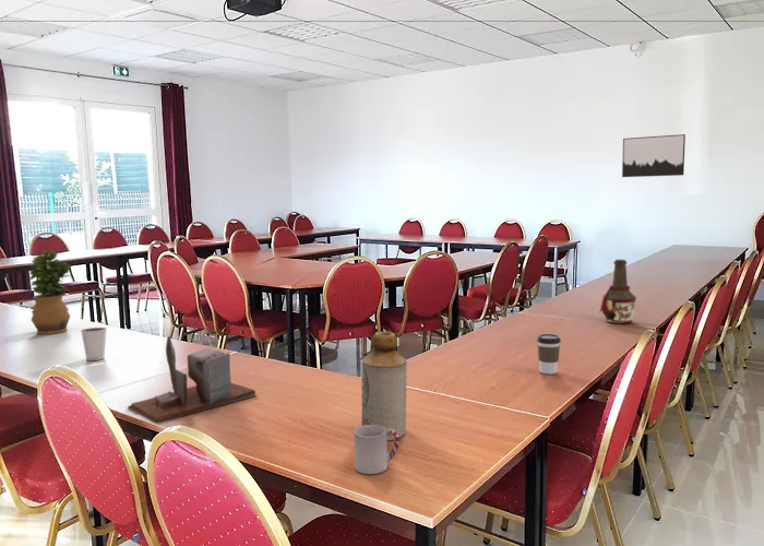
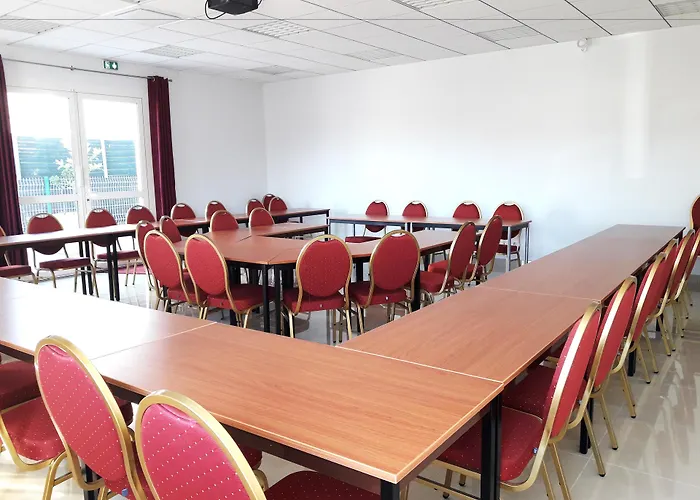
- bottle [598,259,637,325]
- desk organizer [127,335,256,424]
- potted plant [28,249,72,335]
- dixie cup [80,327,108,361]
- bottle [360,331,408,441]
- wall art [621,133,687,178]
- coffee cup [536,333,562,376]
- cup [354,425,401,475]
